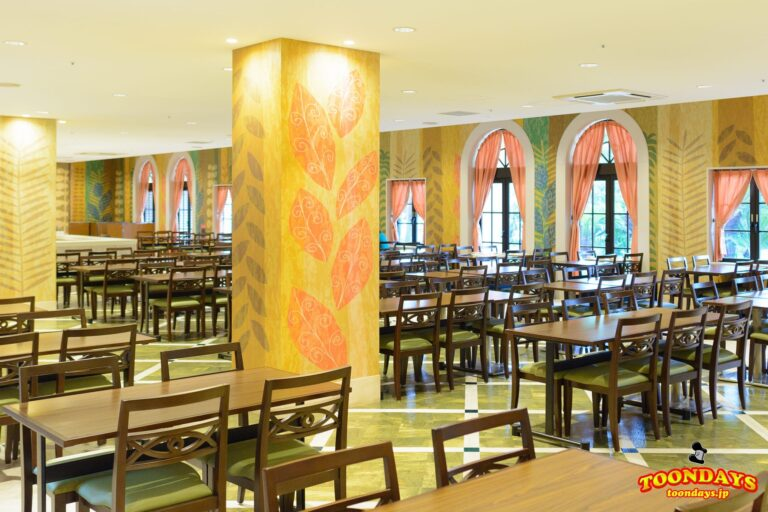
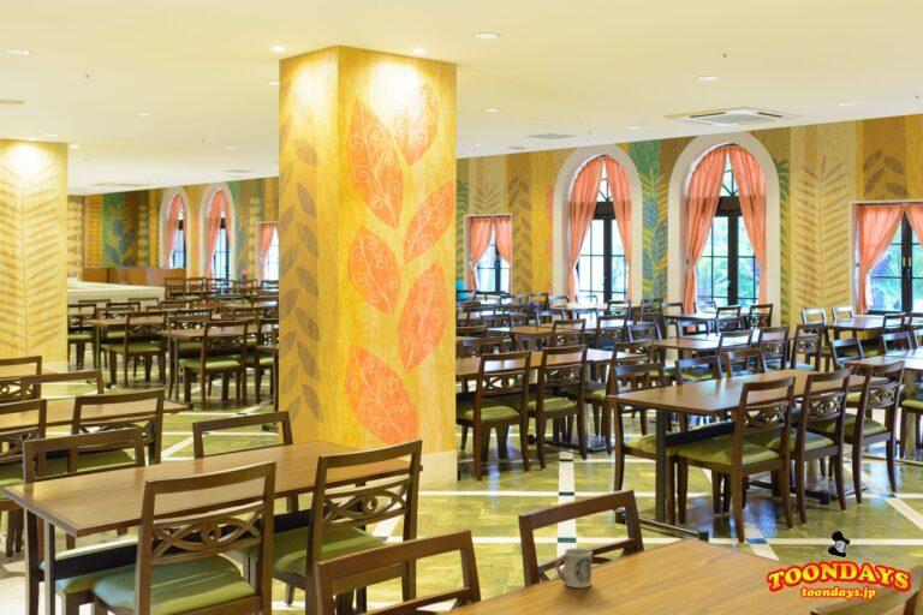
+ cup [554,547,592,589]
